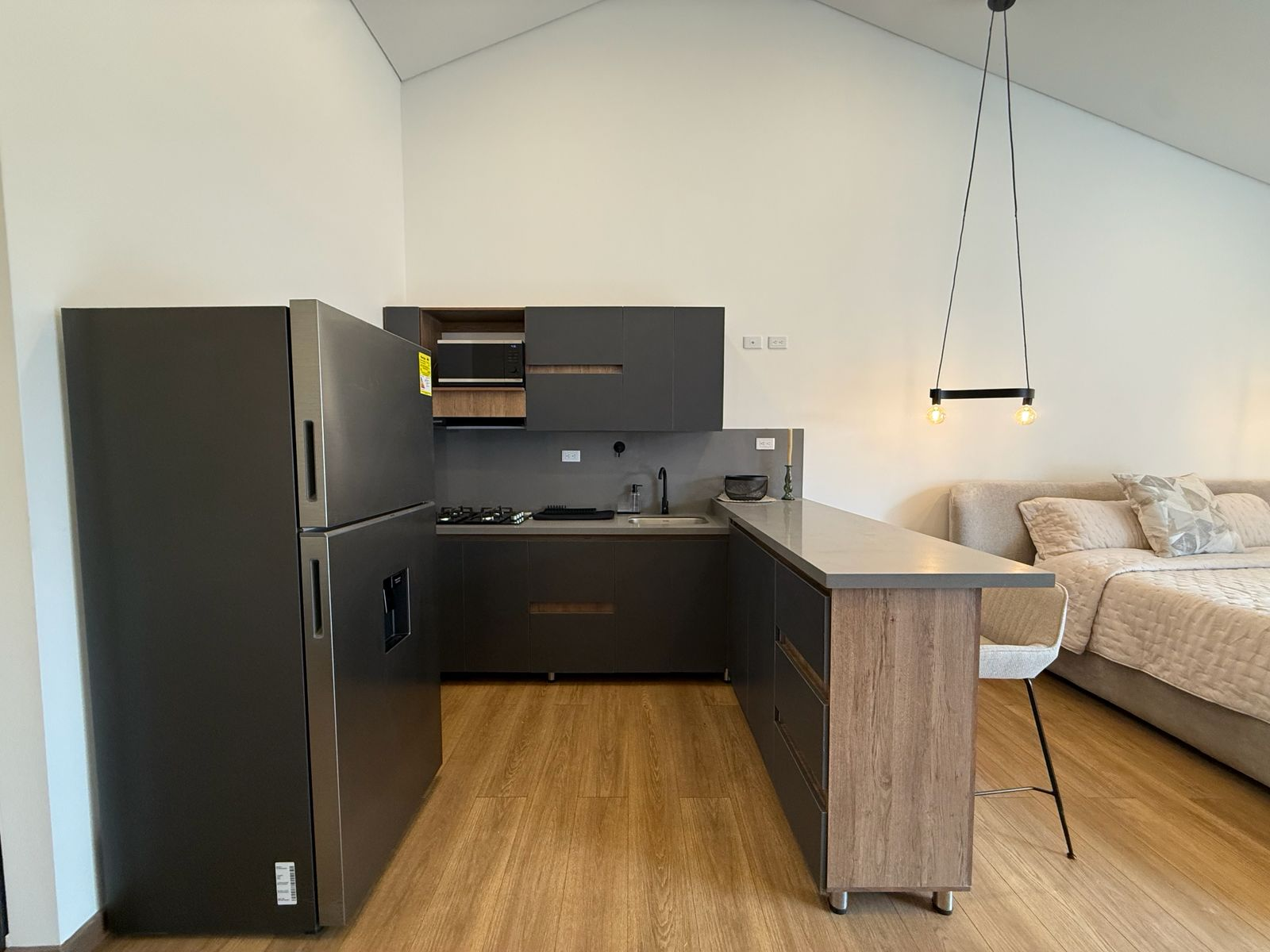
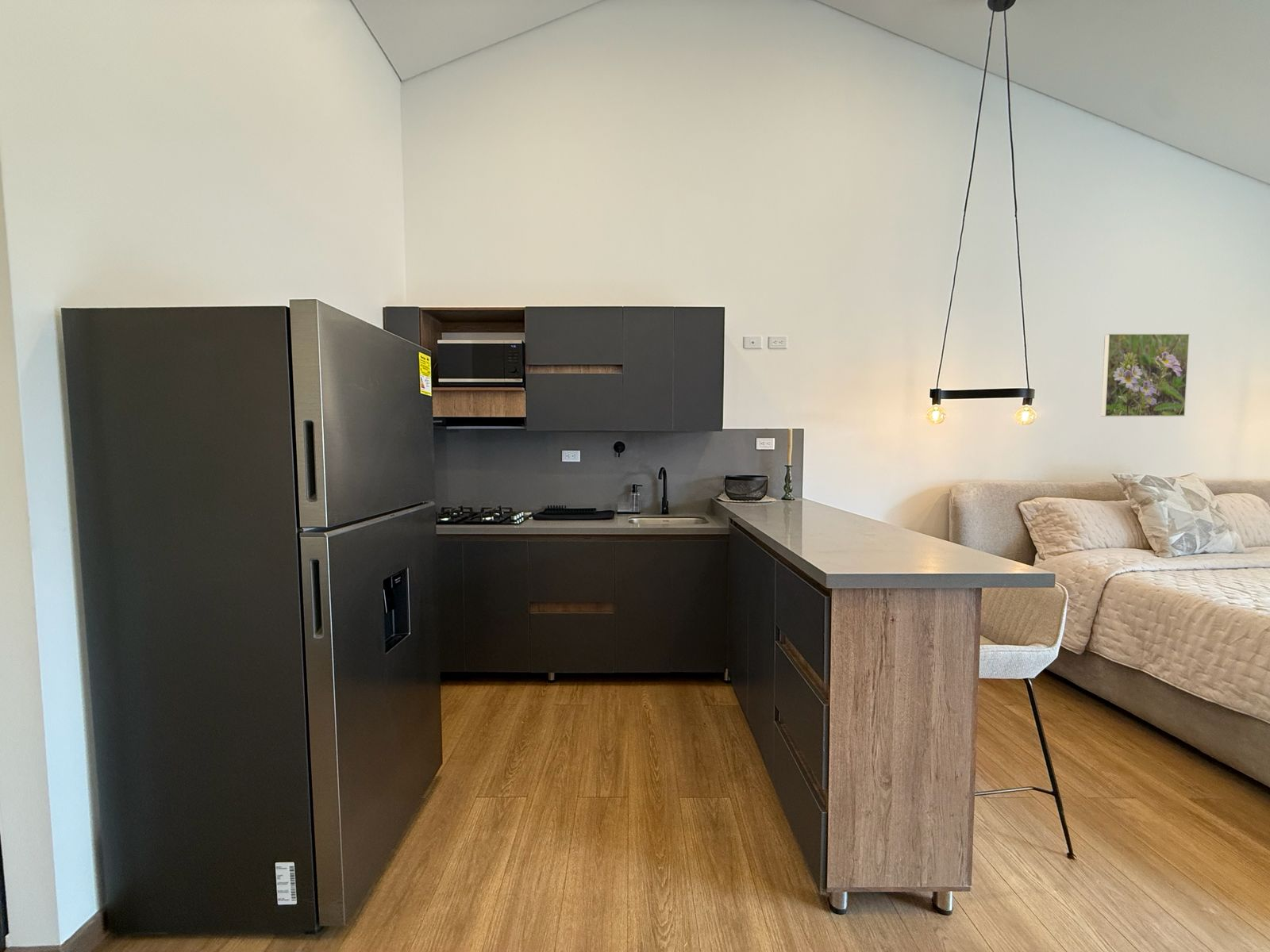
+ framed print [1100,333,1190,417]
